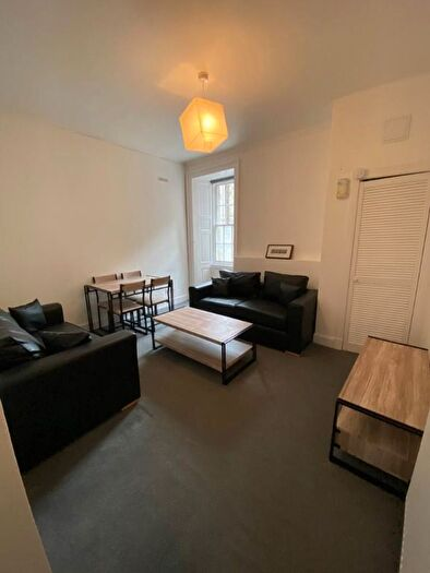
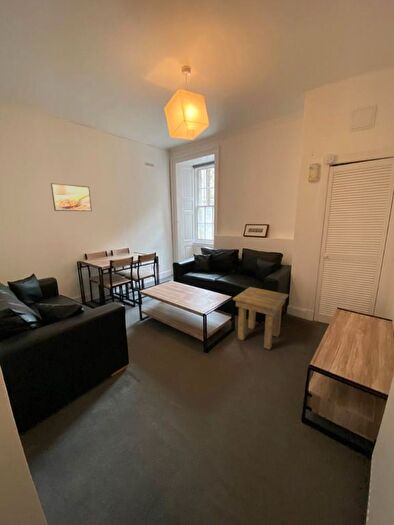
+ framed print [50,182,93,212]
+ side table [232,286,289,351]
